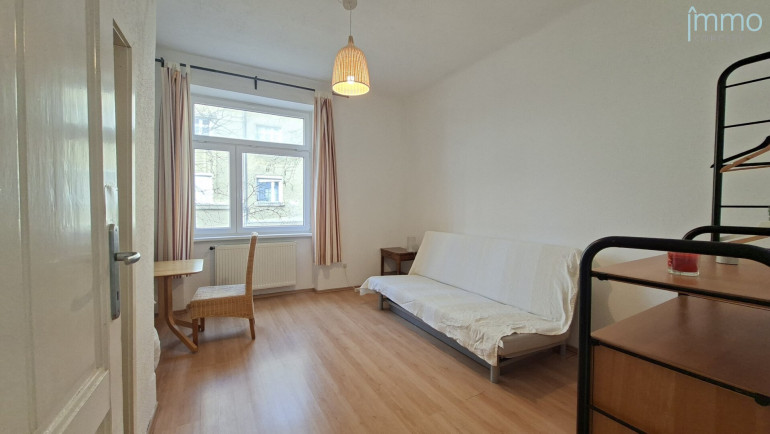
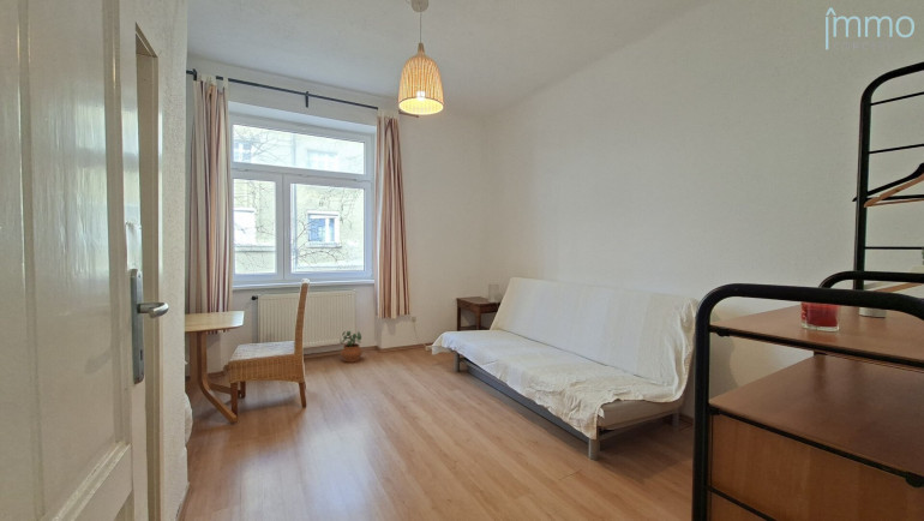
+ potted plant [340,330,364,364]
